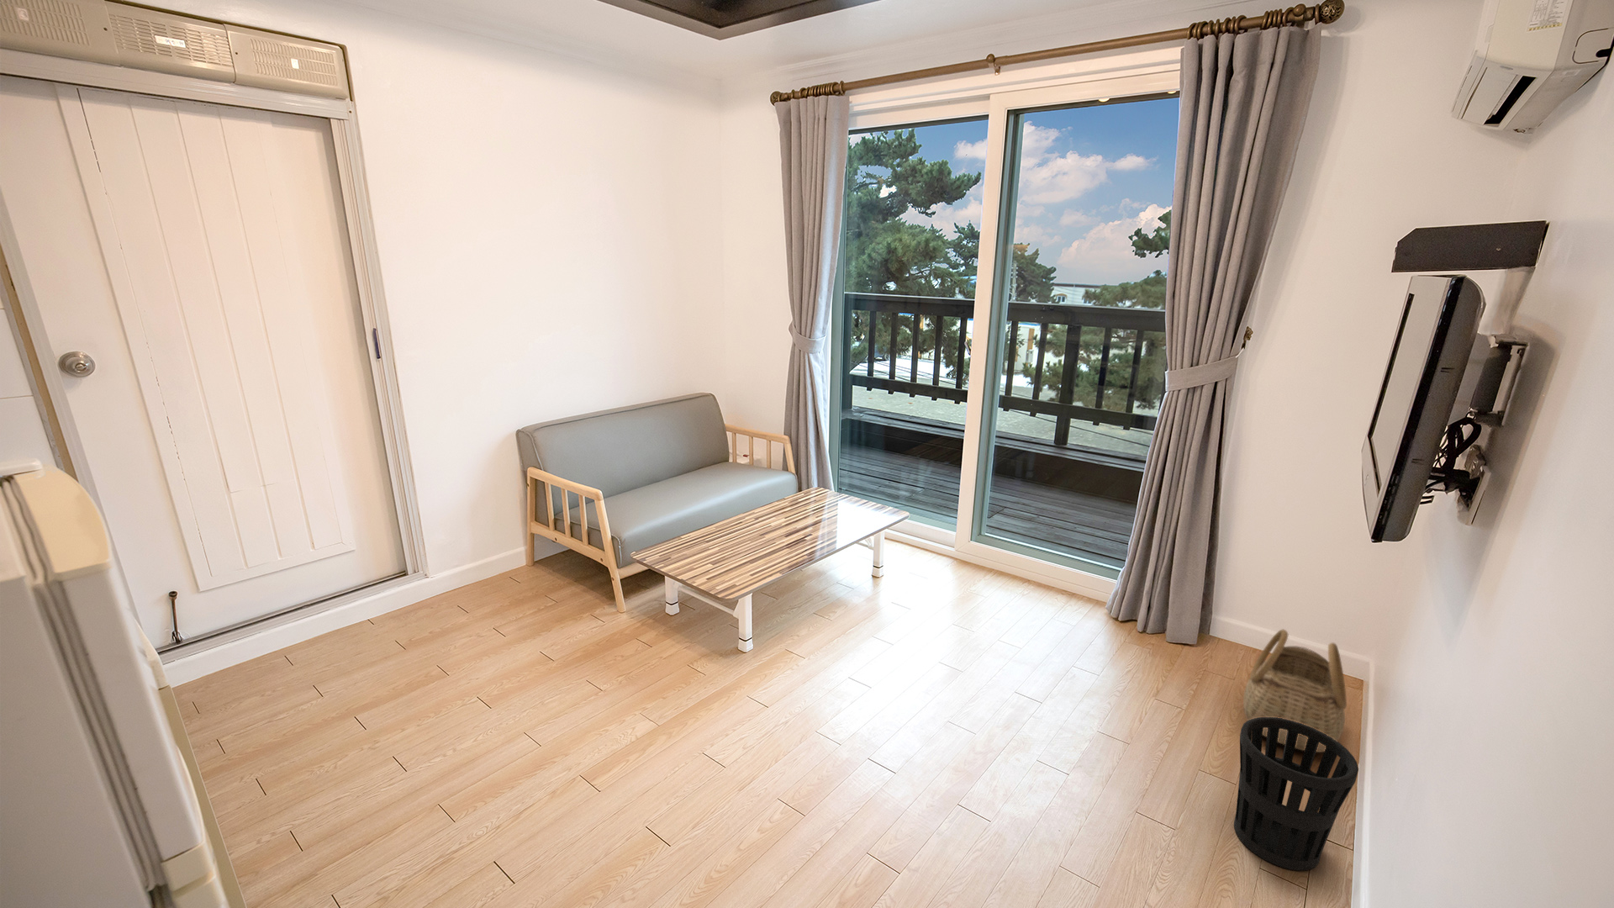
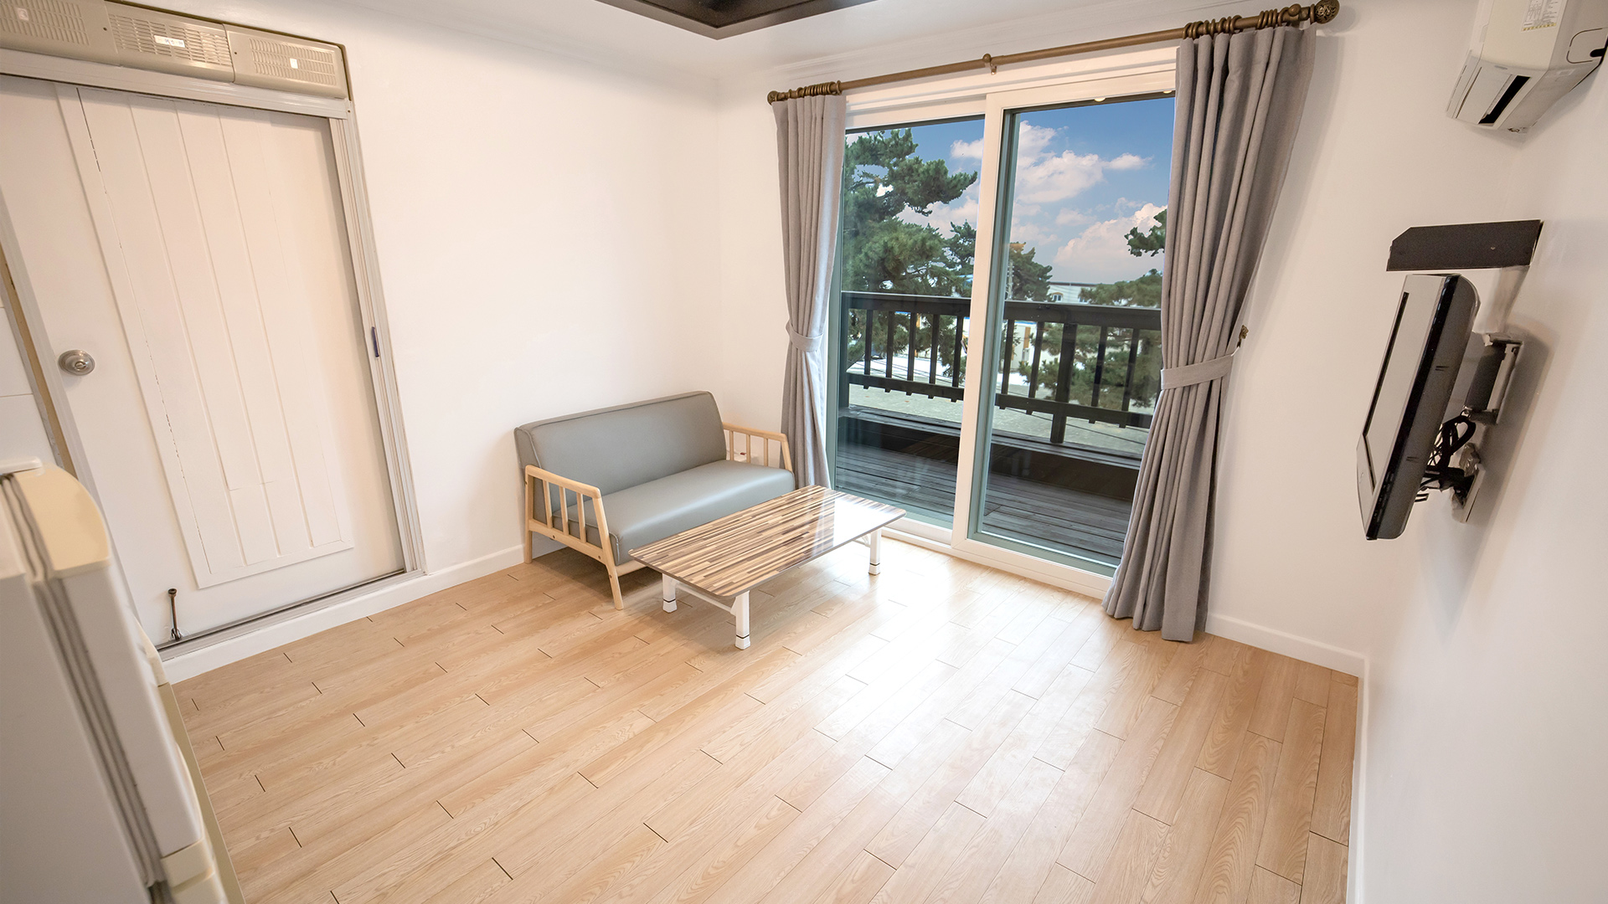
- basket [1243,629,1348,753]
- wastebasket [1233,717,1359,871]
